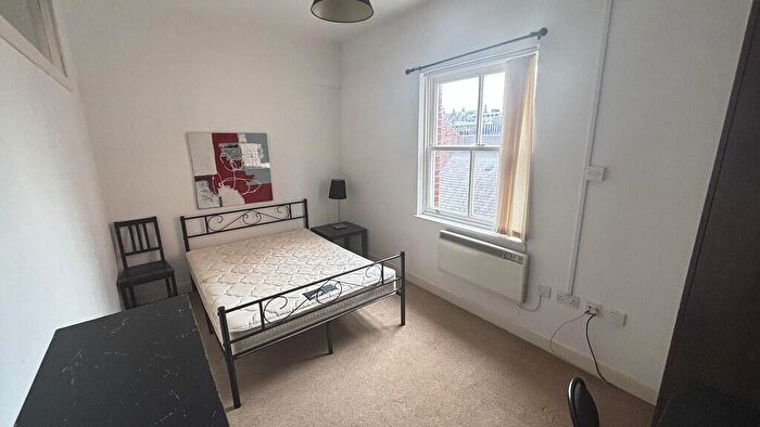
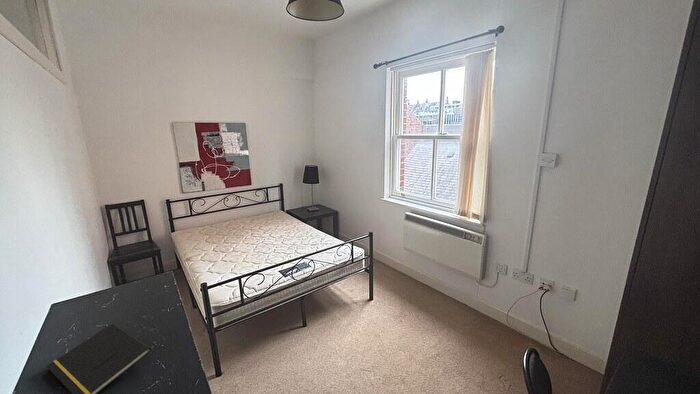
+ notepad [46,322,152,394]
